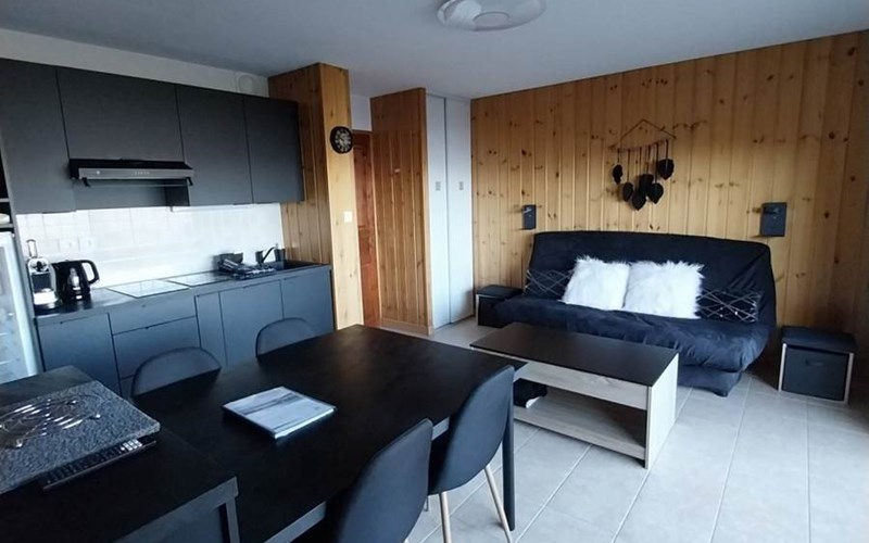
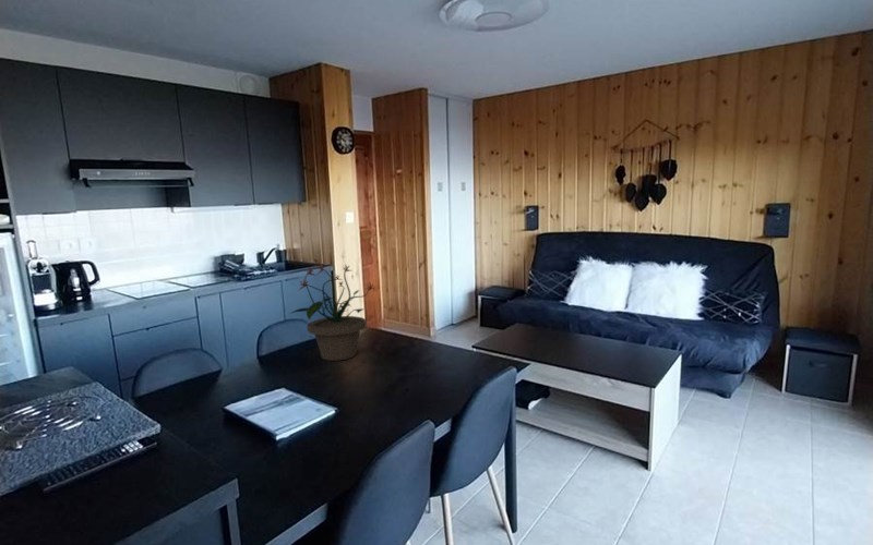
+ potted plant [289,263,375,362]
